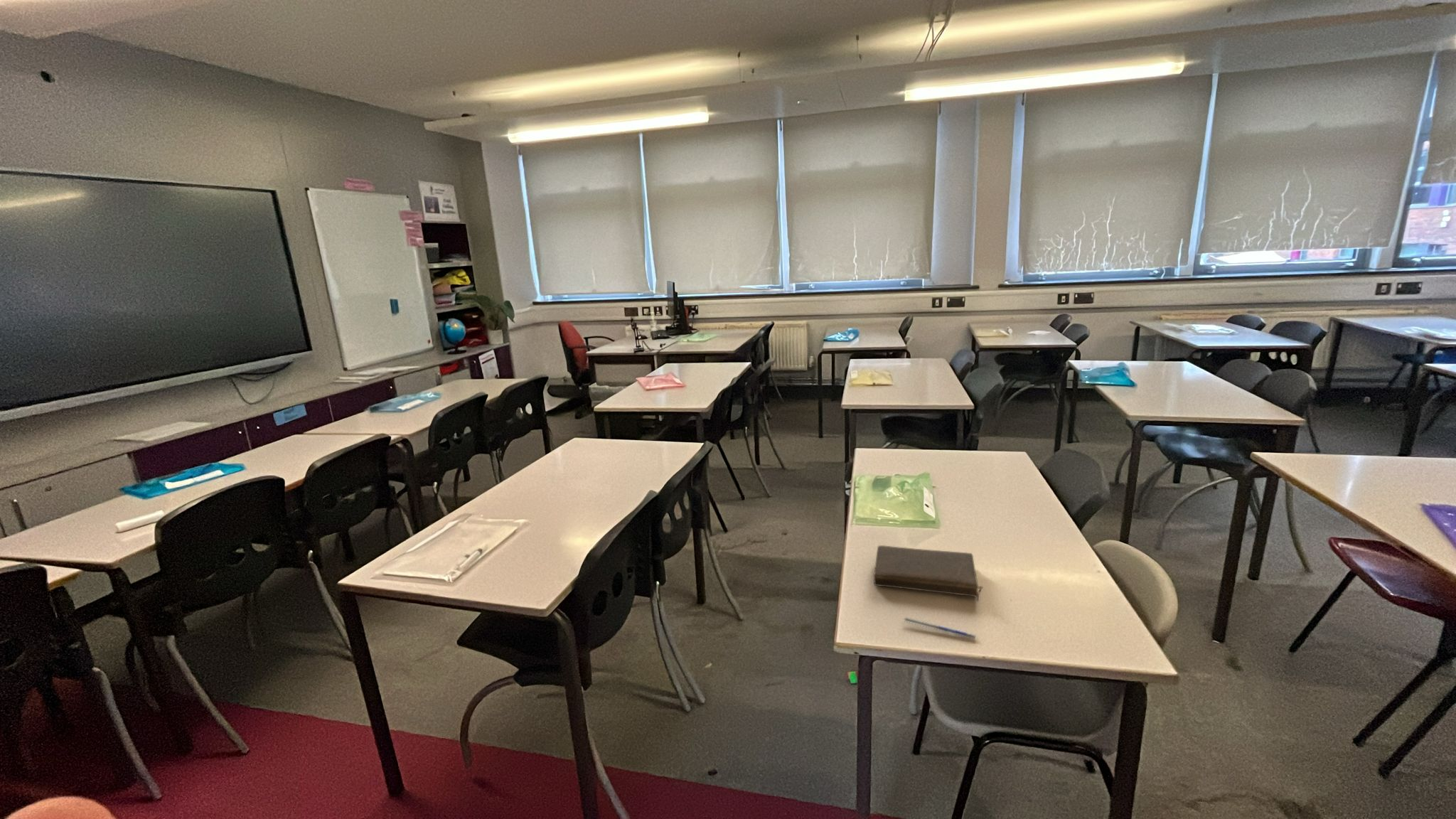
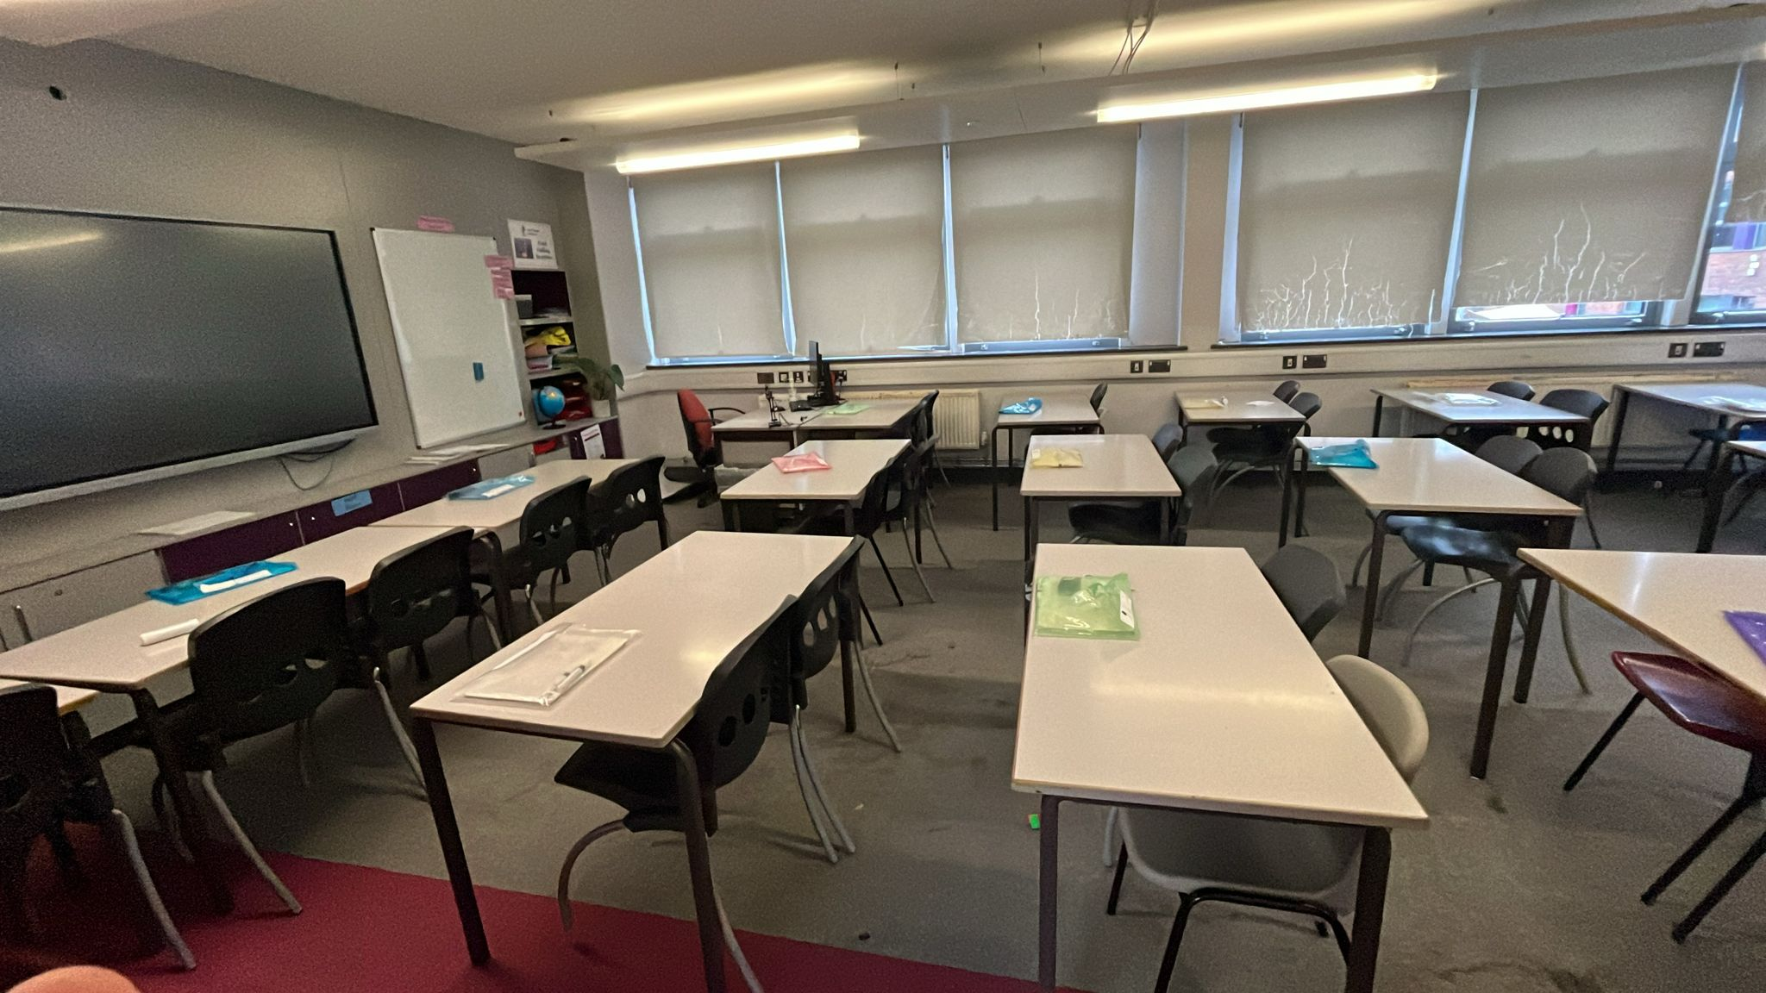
- pen [902,616,976,641]
- book [873,545,983,602]
